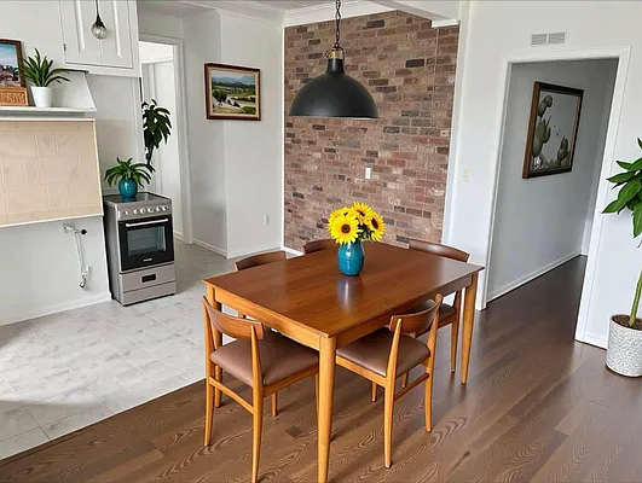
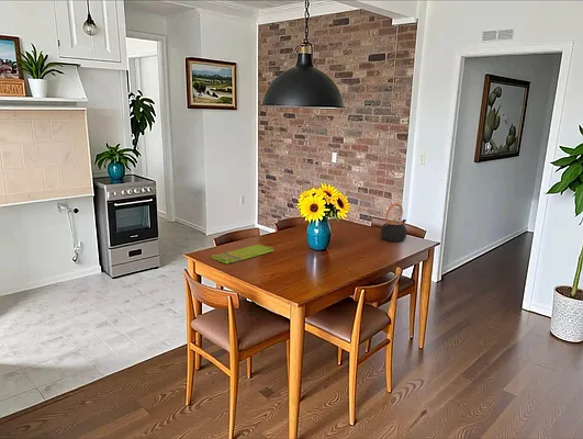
+ dish towel [210,244,274,264]
+ teapot [380,202,408,243]
